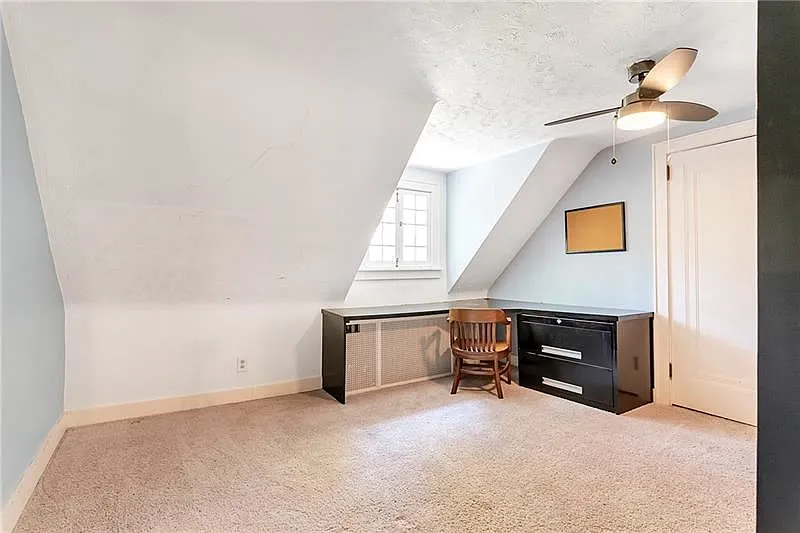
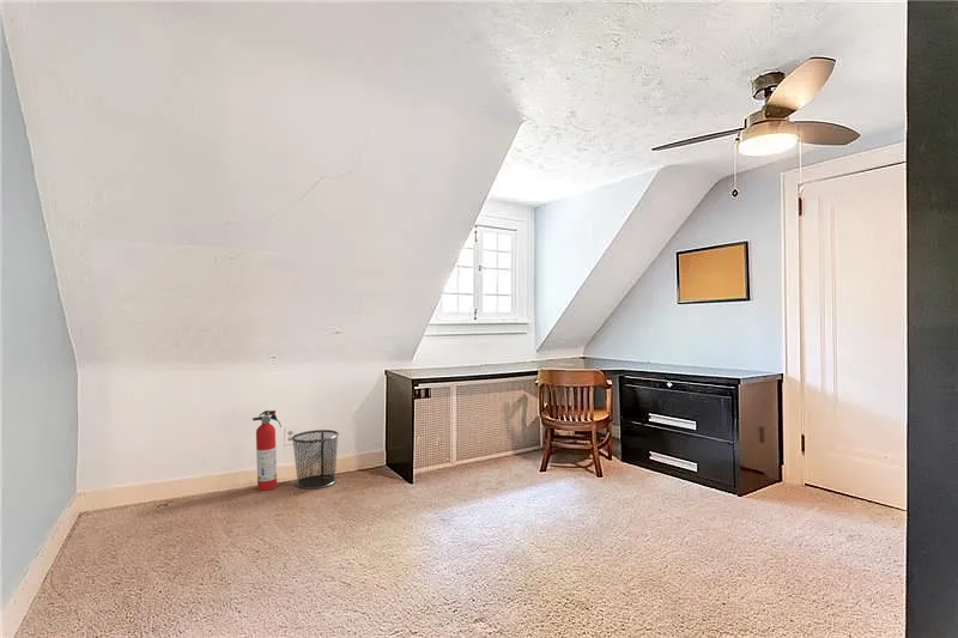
+ waste bin [290,429,340,491]
+ fire extinguisher [251,409,283,492]
